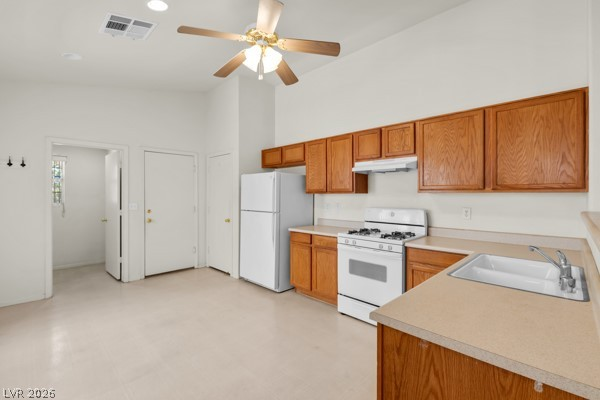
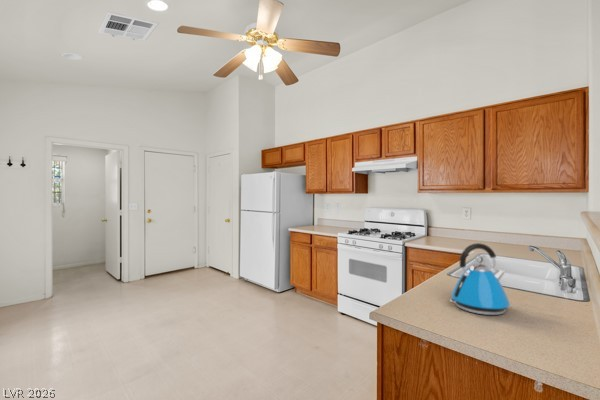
+ kettle [449,242,511,316]
